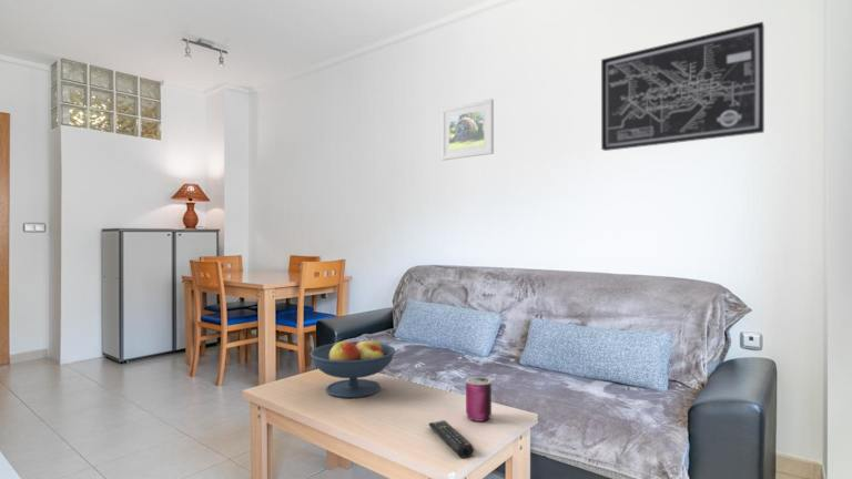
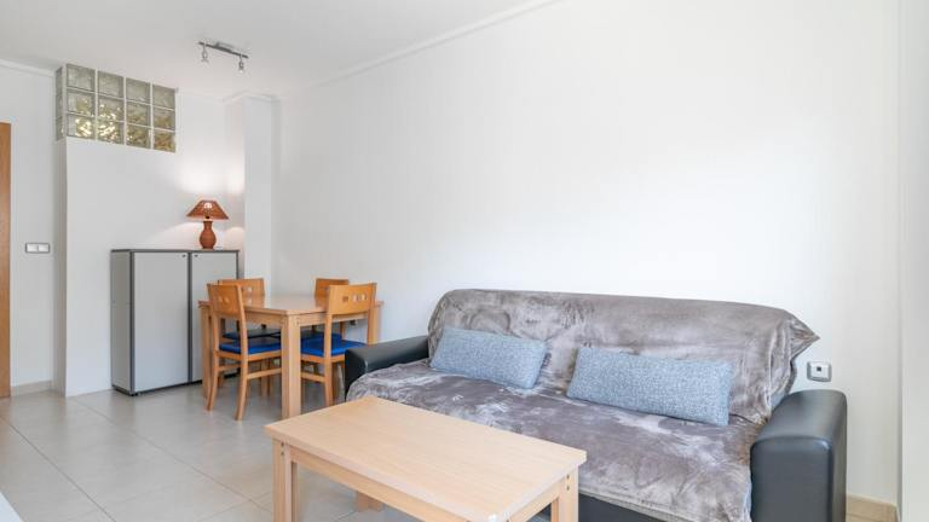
- fruit bowl [310,336,396,399]
- can [465,376,493,422]
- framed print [440,98,495,161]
- remote control [427,419,475,459]
- wall art [600,21,765,152]
